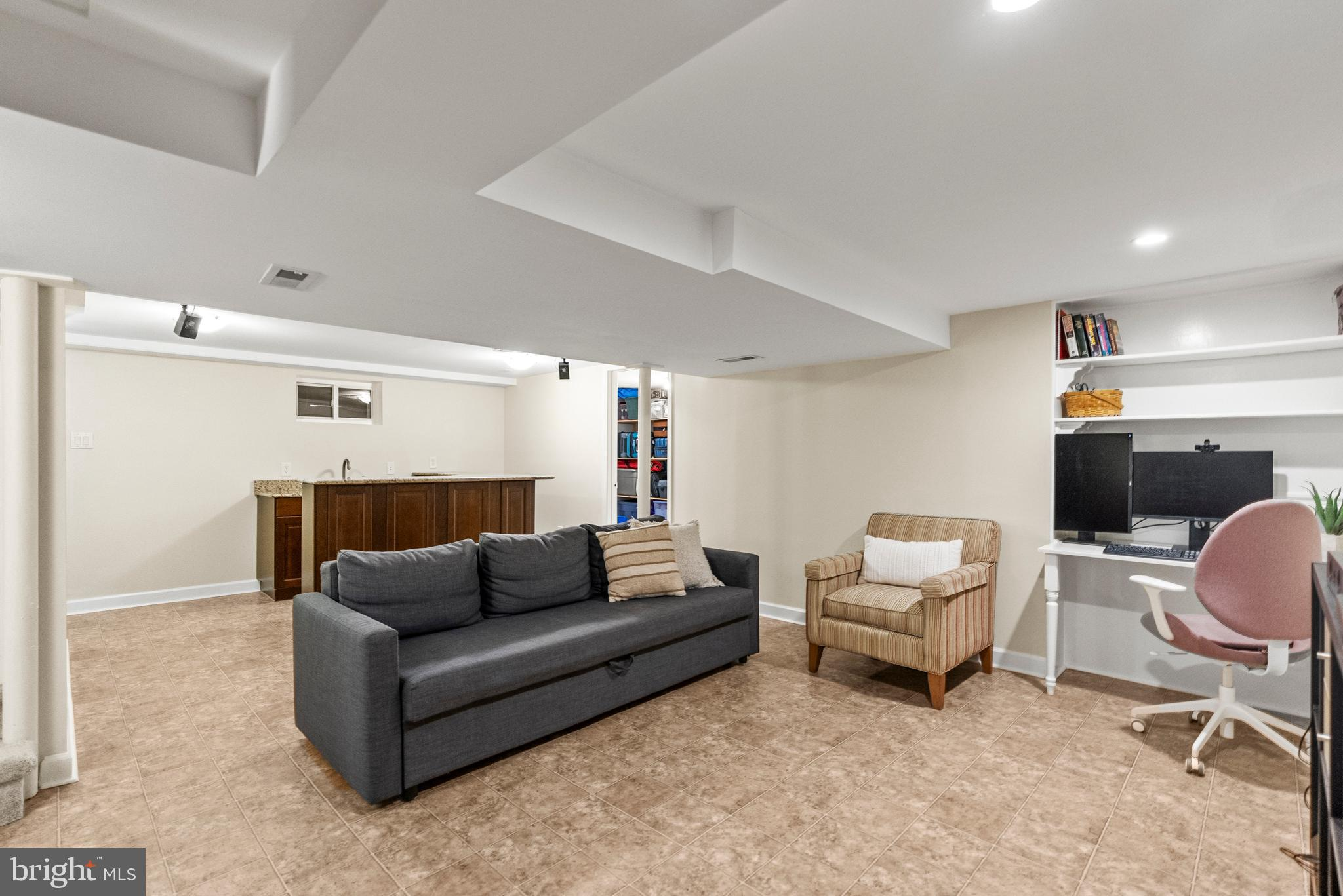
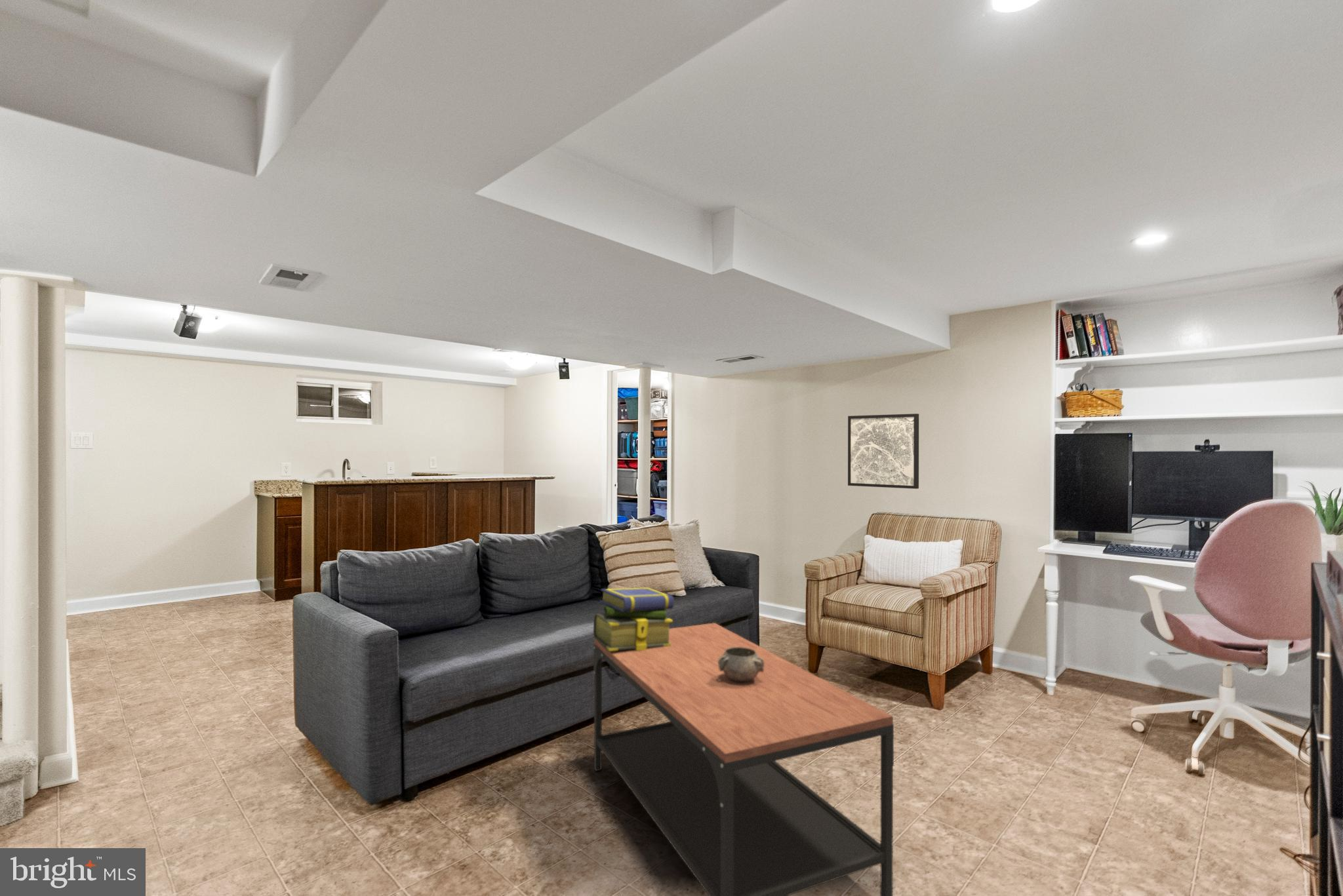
+ decorative bowl [718,647,764,682]
+ wall art [847,413,919,490]
+ stack of books [593,587,675,651]
+ coffee table [593,622,894,896]
